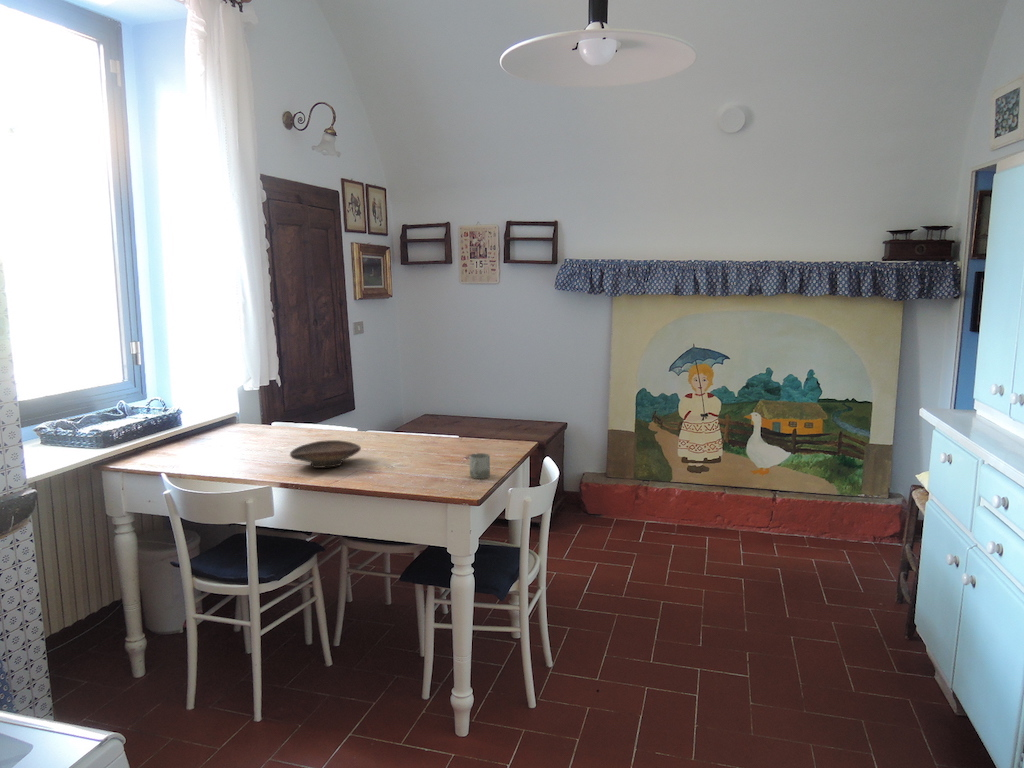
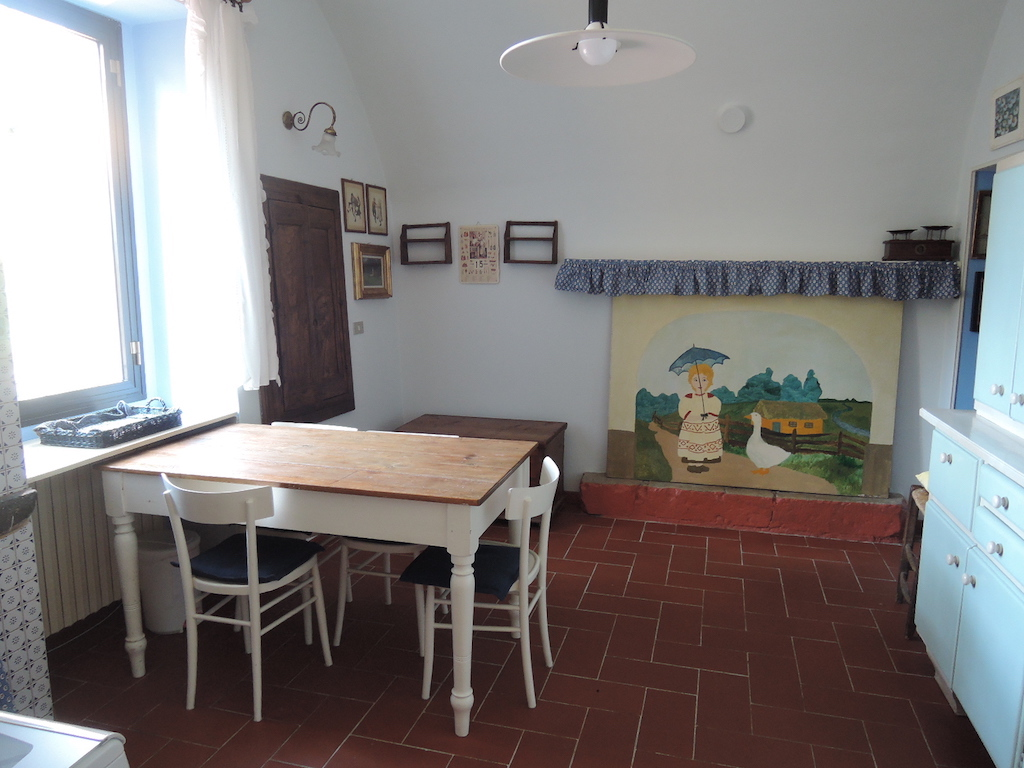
- cup [469,452,491,480]
- decorative bowl [289,439,362,469]
